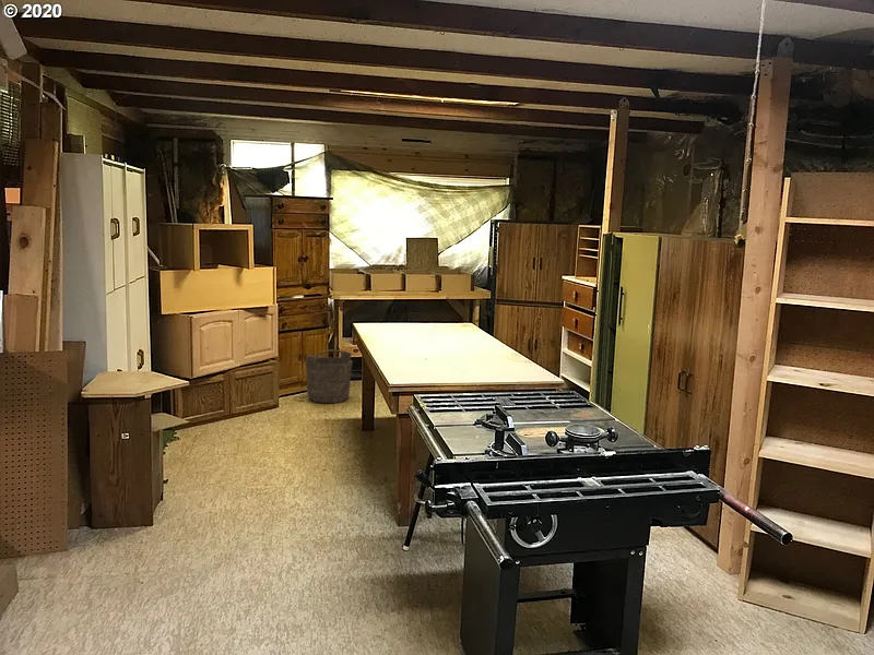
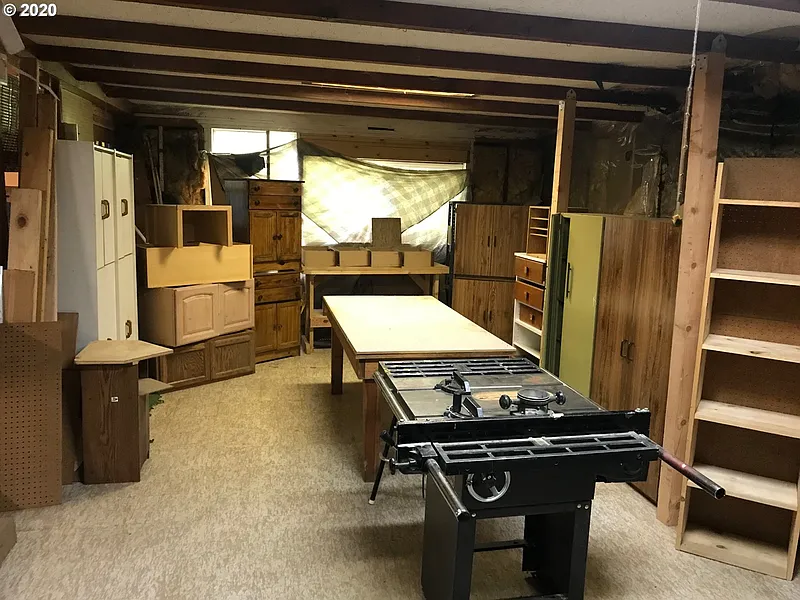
- bucket [305,348,353,404]
